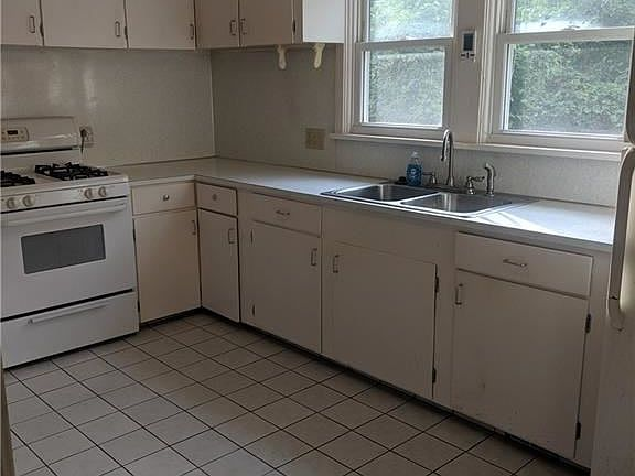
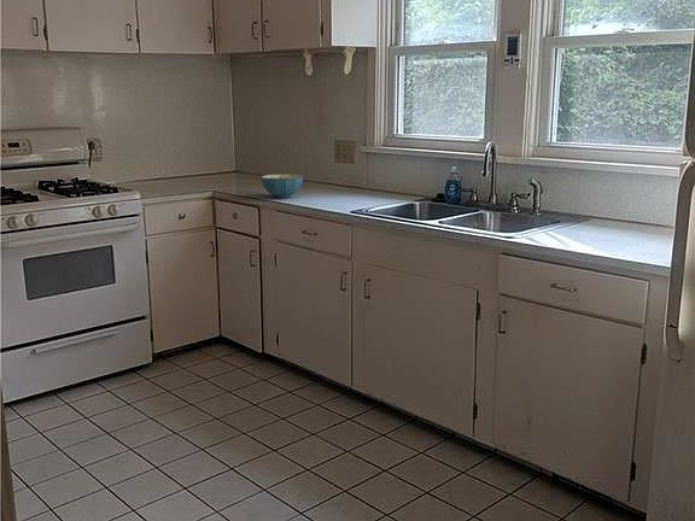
+ cereal bowl [261,174,304,199]
